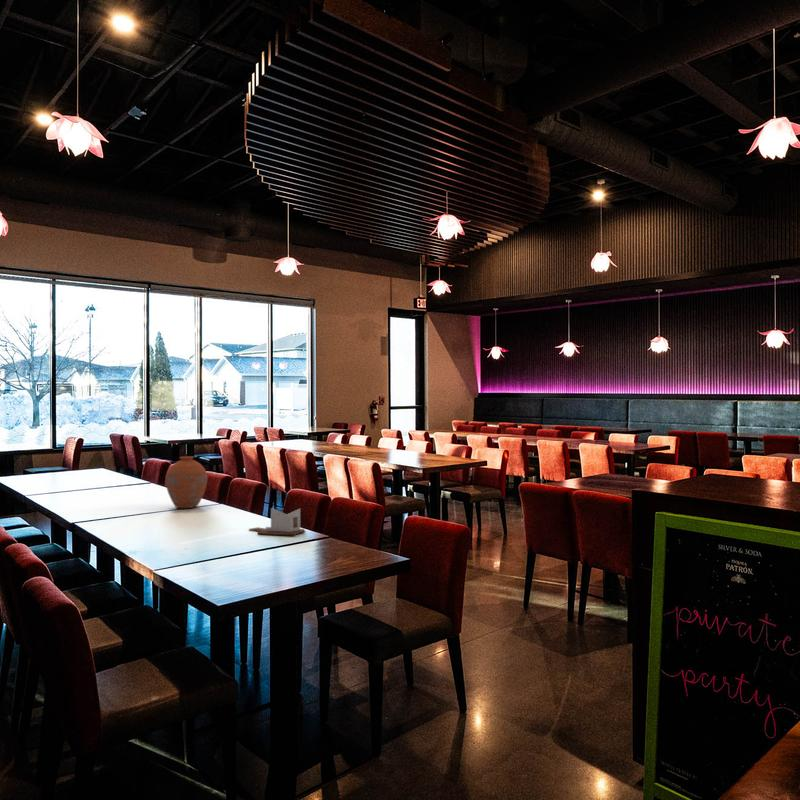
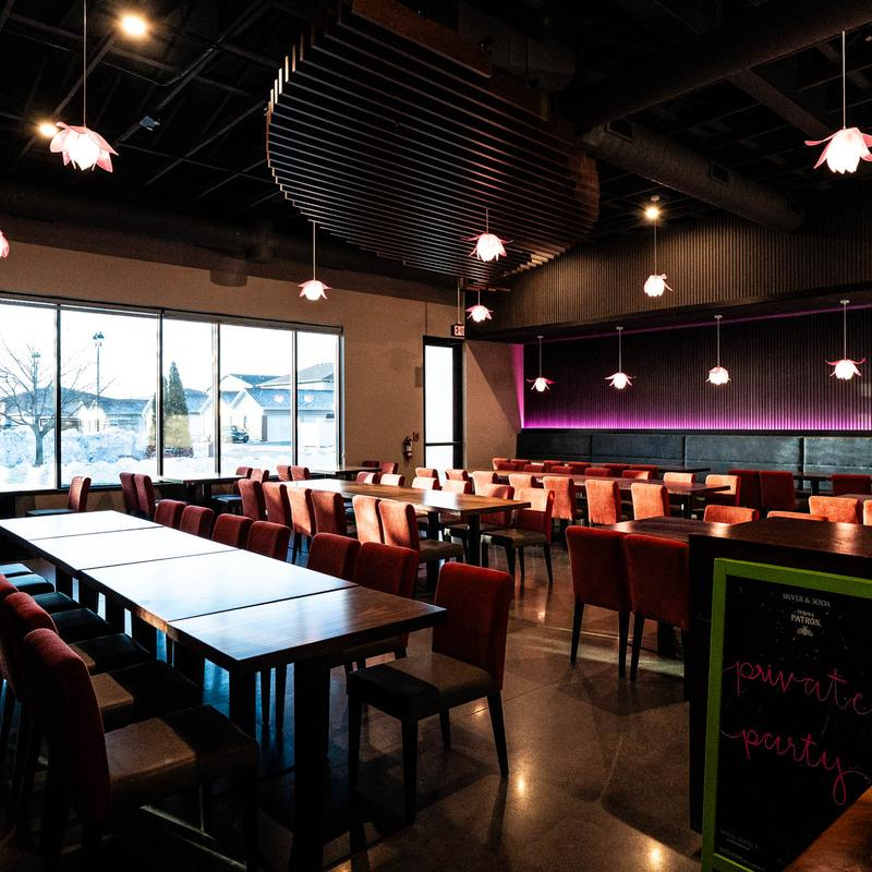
- vase [165,455,208,509]
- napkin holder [248,507,306,536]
